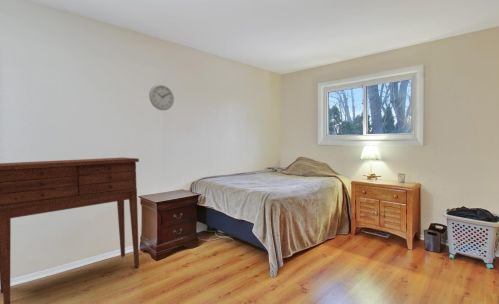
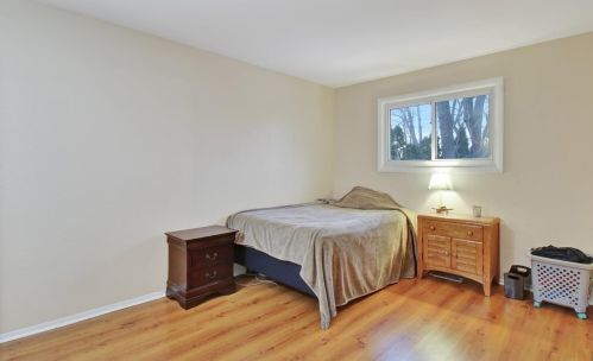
- dresser [0,157,140,304]
- wall clock [148,83,175,111]
